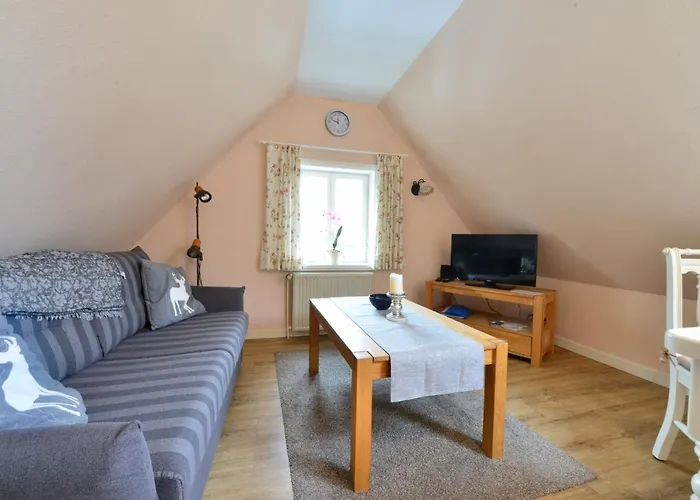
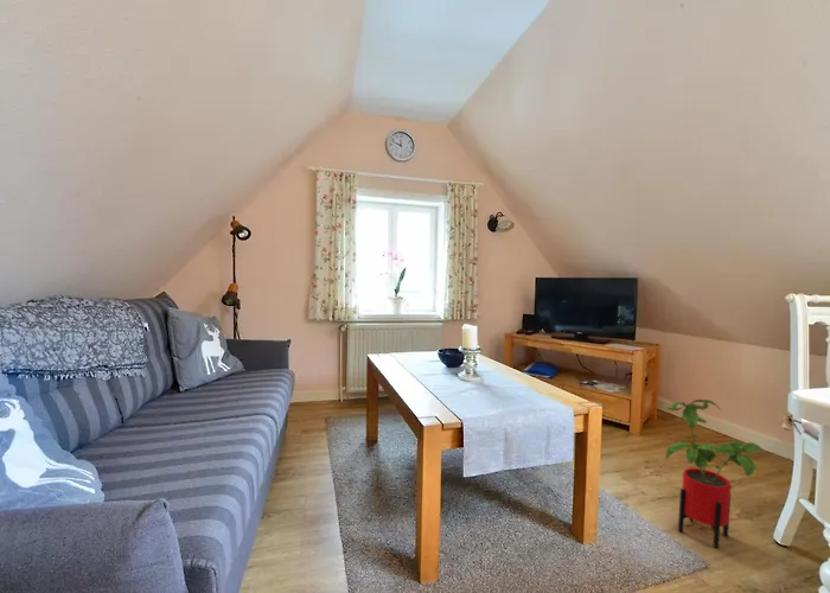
+ house plant [664,398,764,550]
